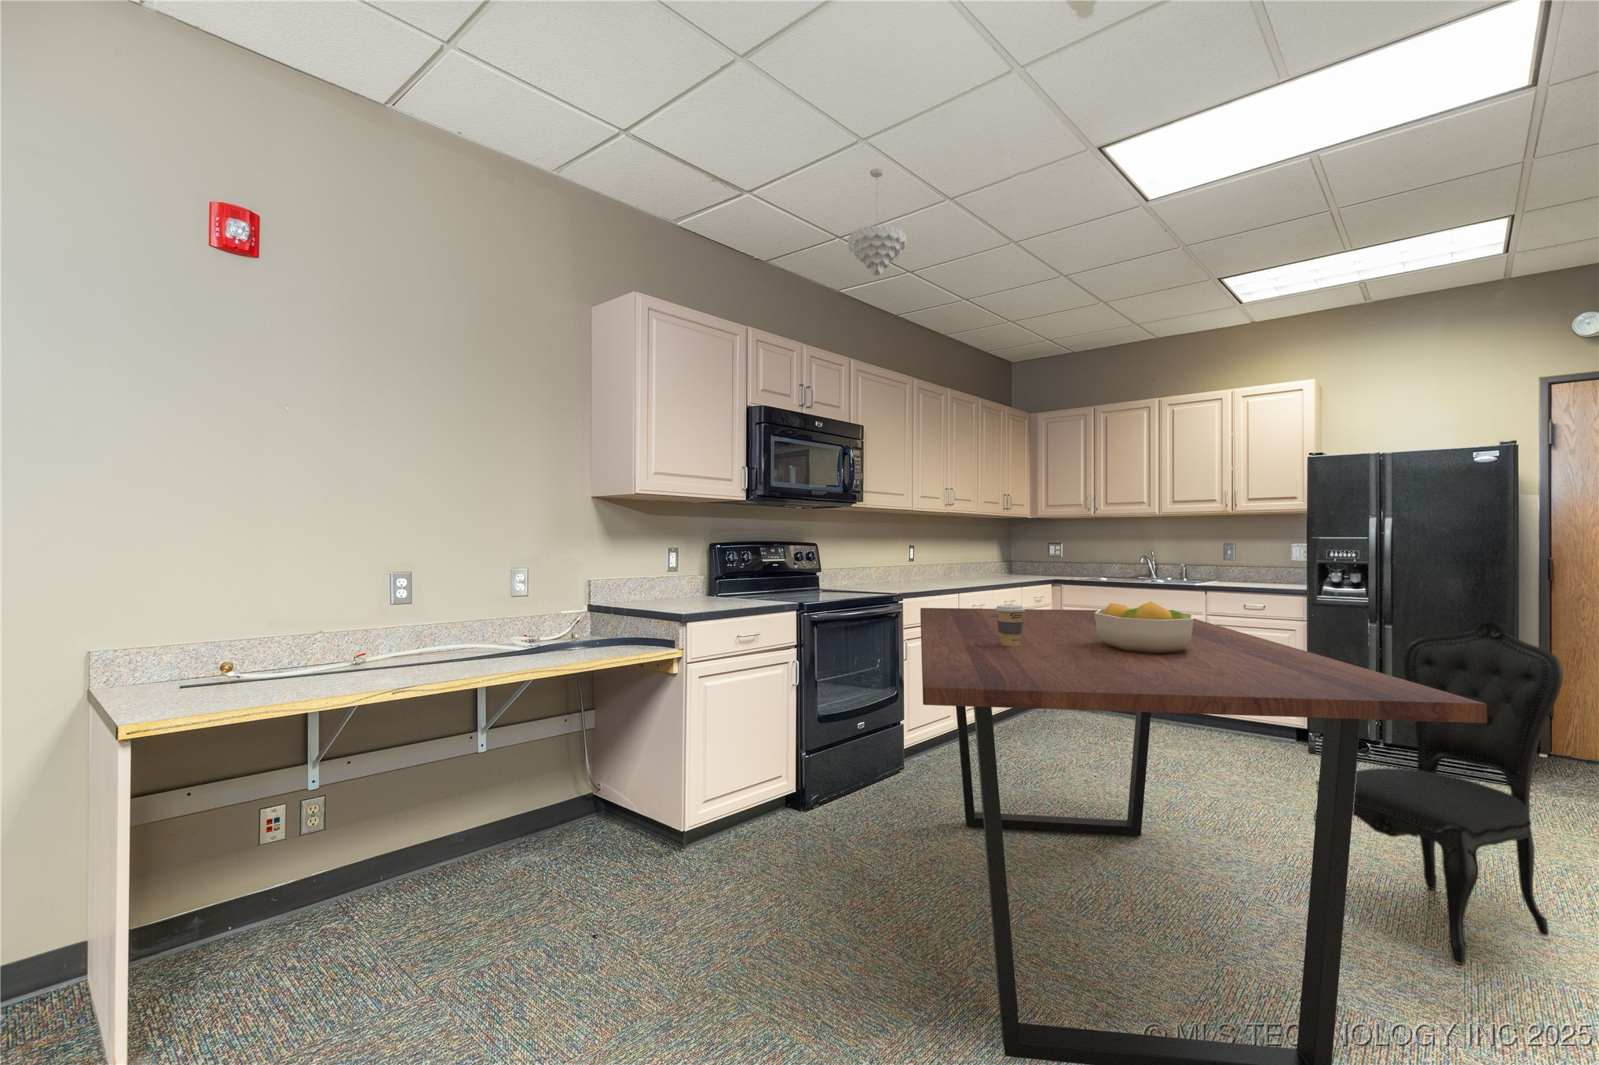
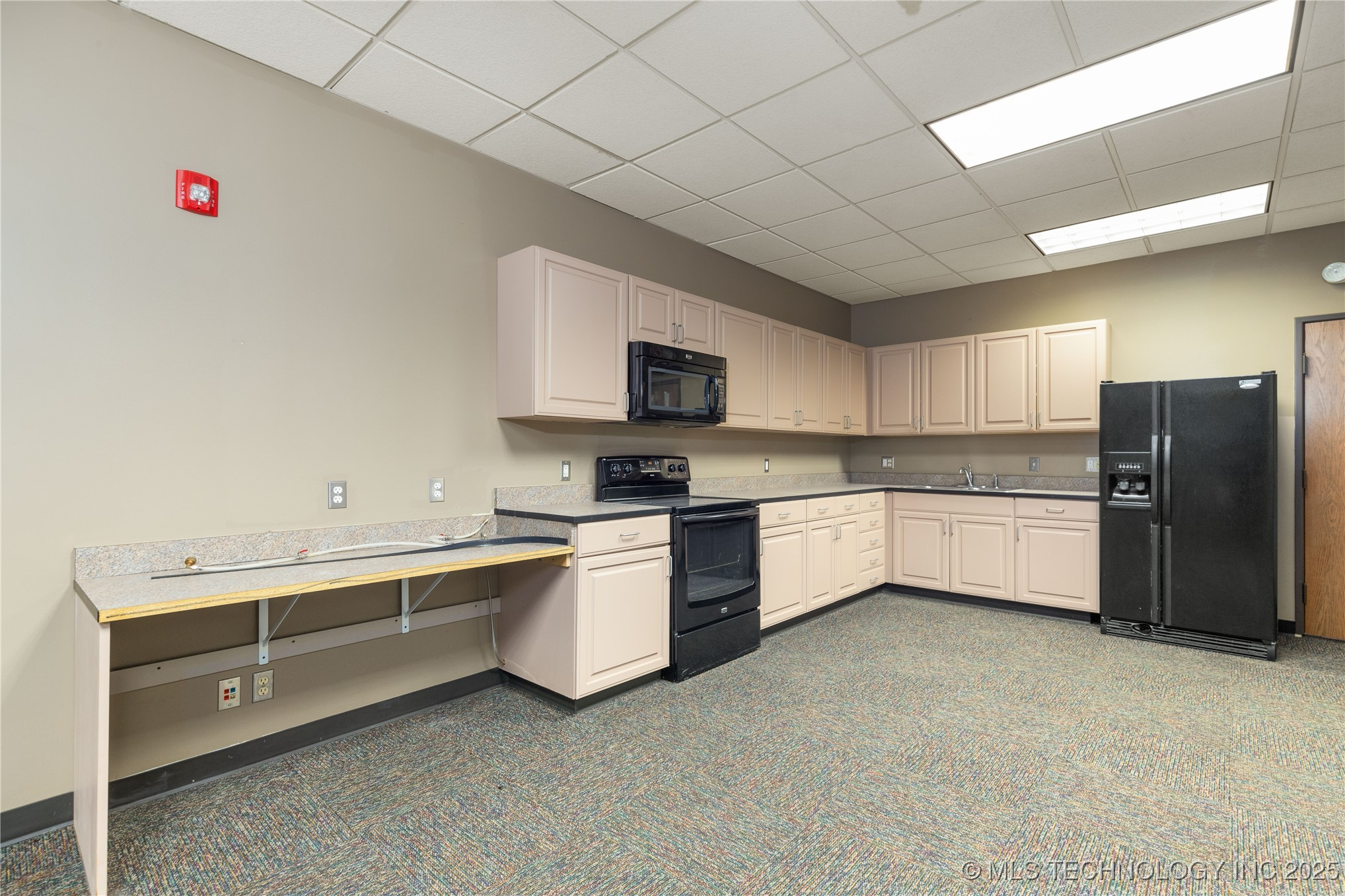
- dining table [920,607,1487,1065]
- fruit bowl [1095,600,1195,654]
- coffee cup [994,604,1025,645]
- dining chair [1314,620,1563,965]
- pendant light [848,168,907,277]
